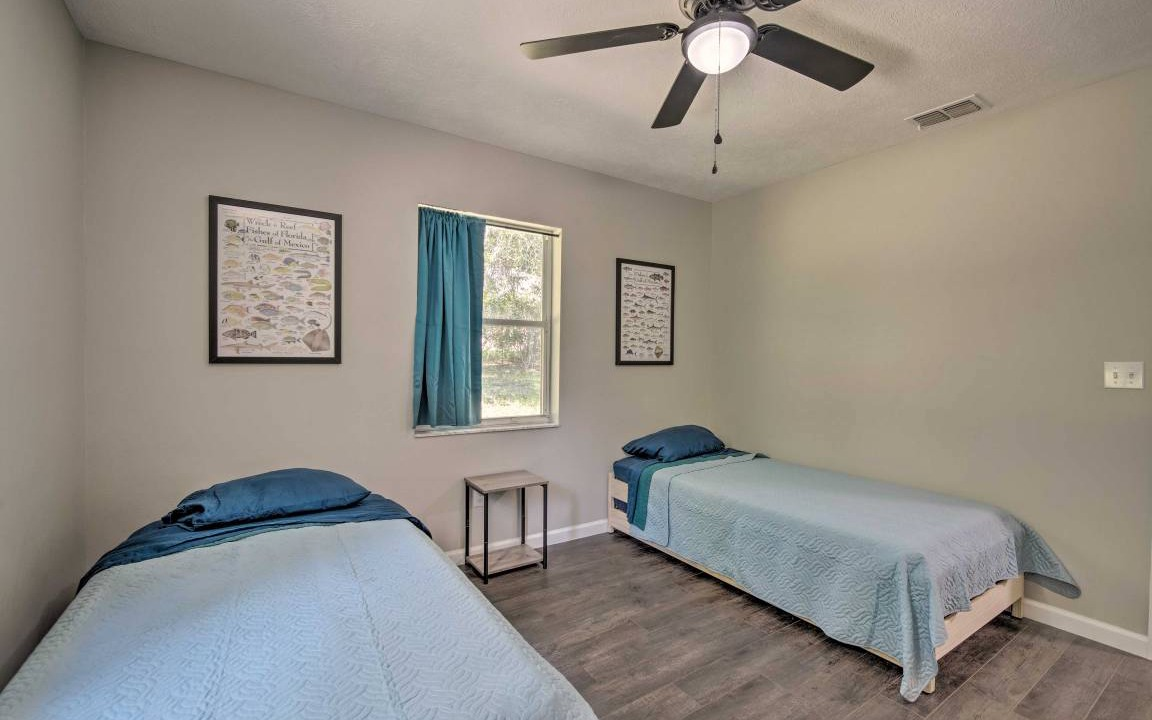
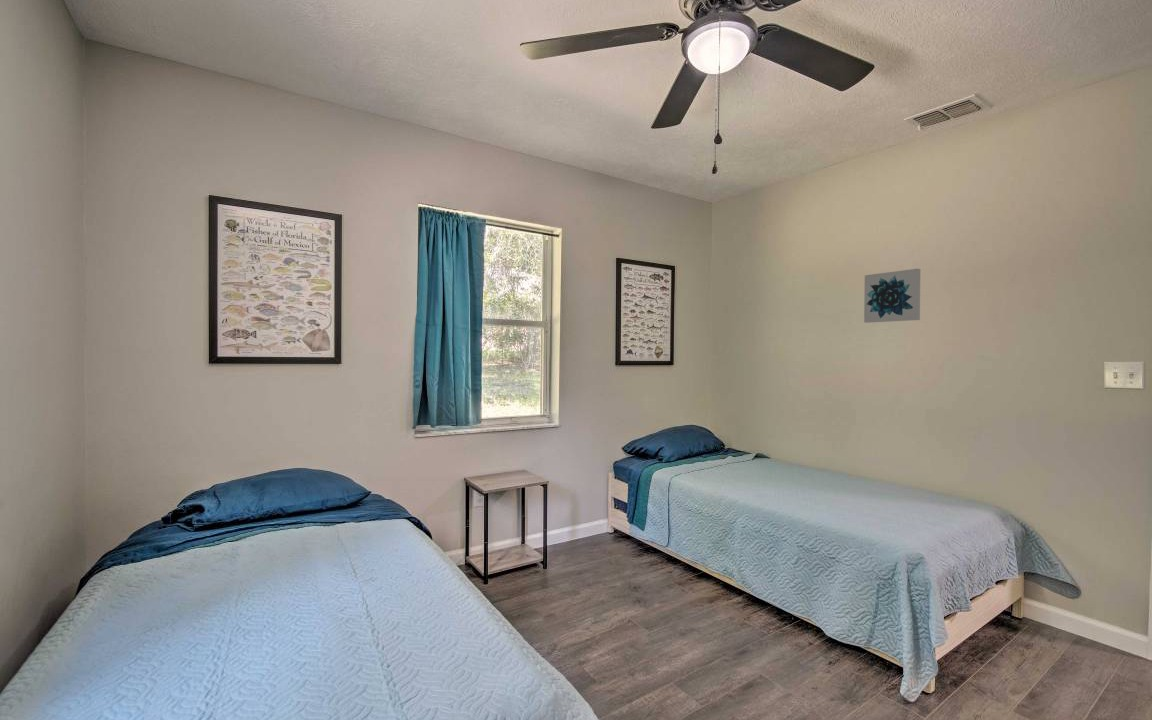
+ wall art [863,268,921,324]
